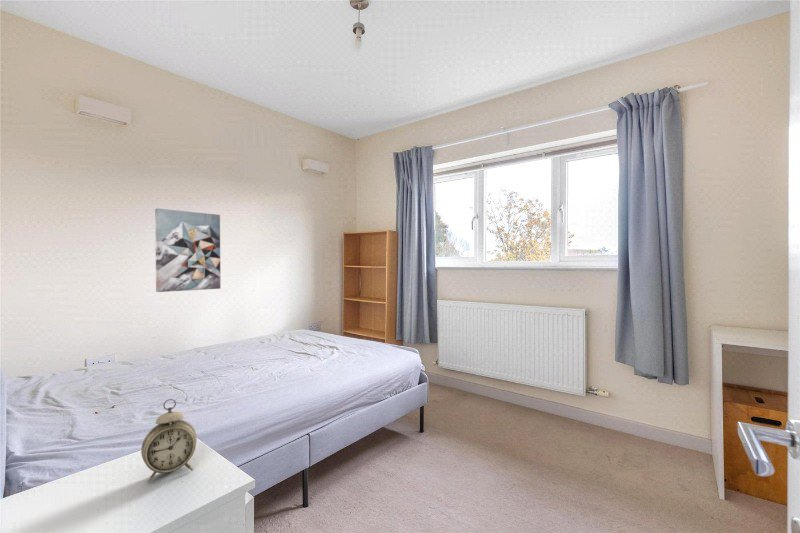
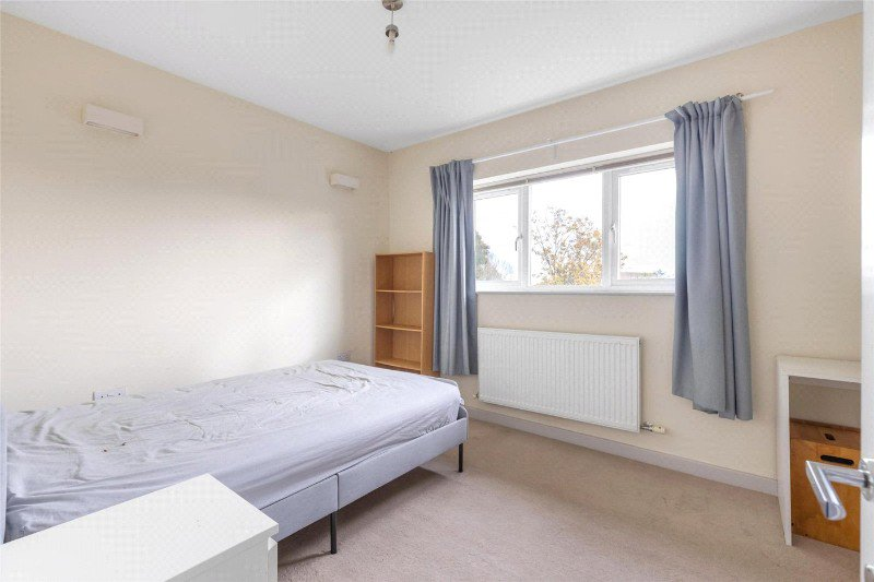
- alarm clock [140,398,198,484]
- wall art [154,208,222,293]
